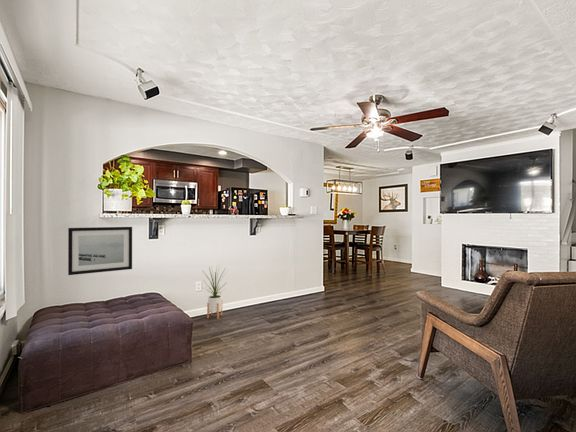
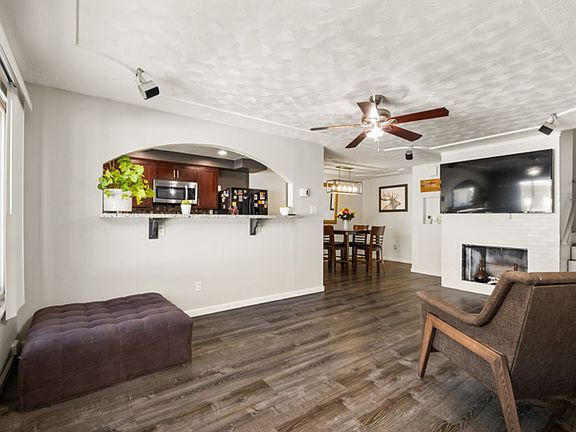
- house plant [202,264,229,320]
- wall art [67,226,133,276]
